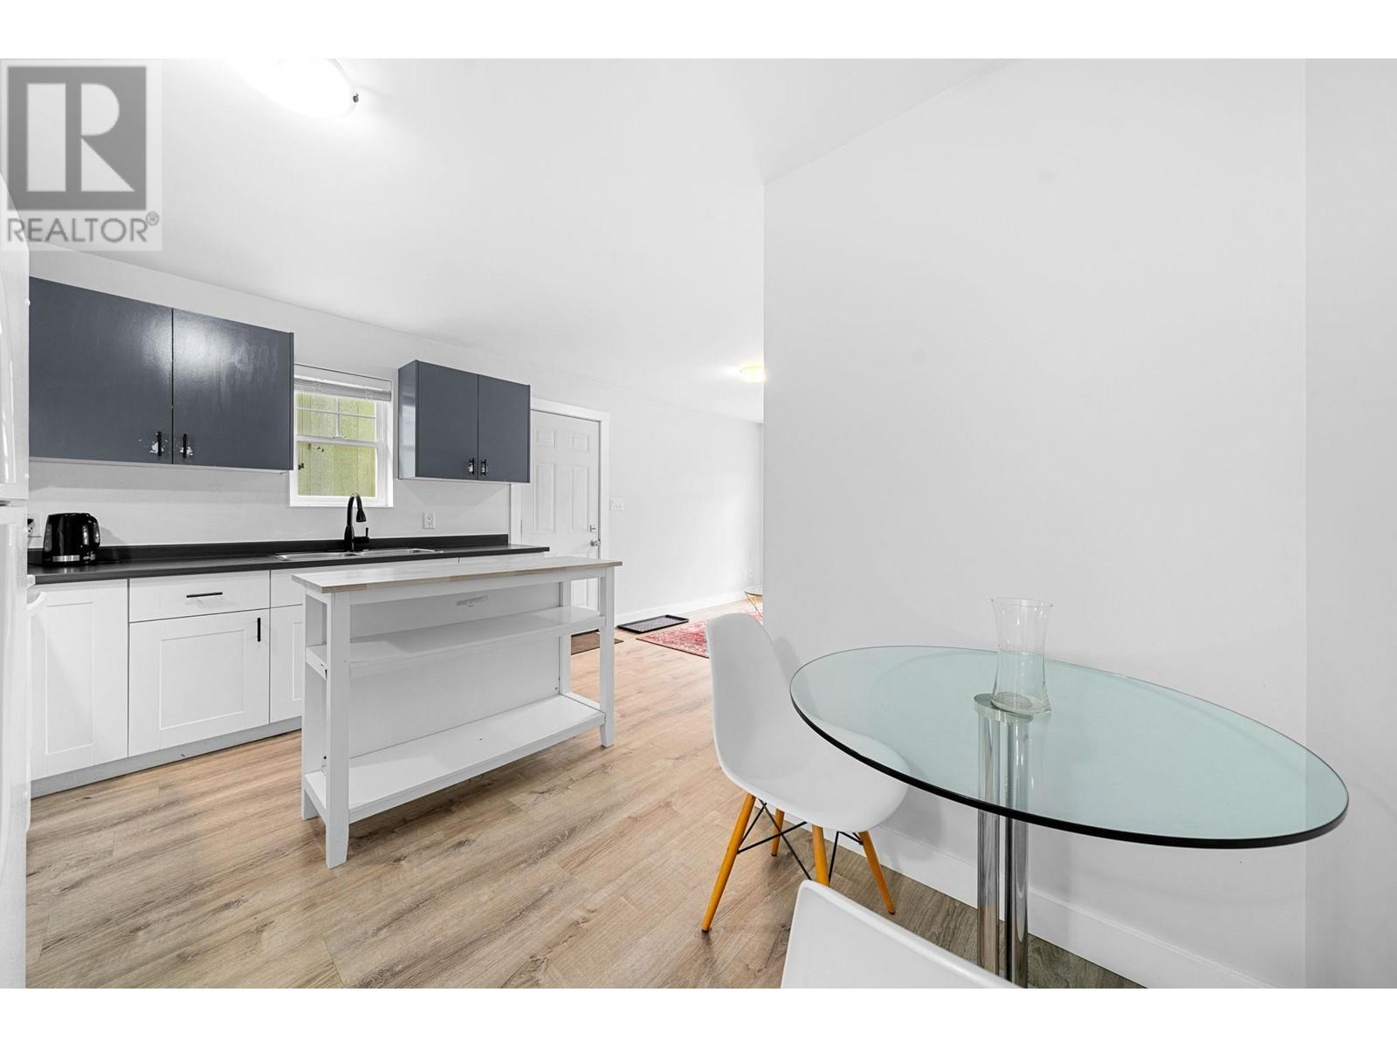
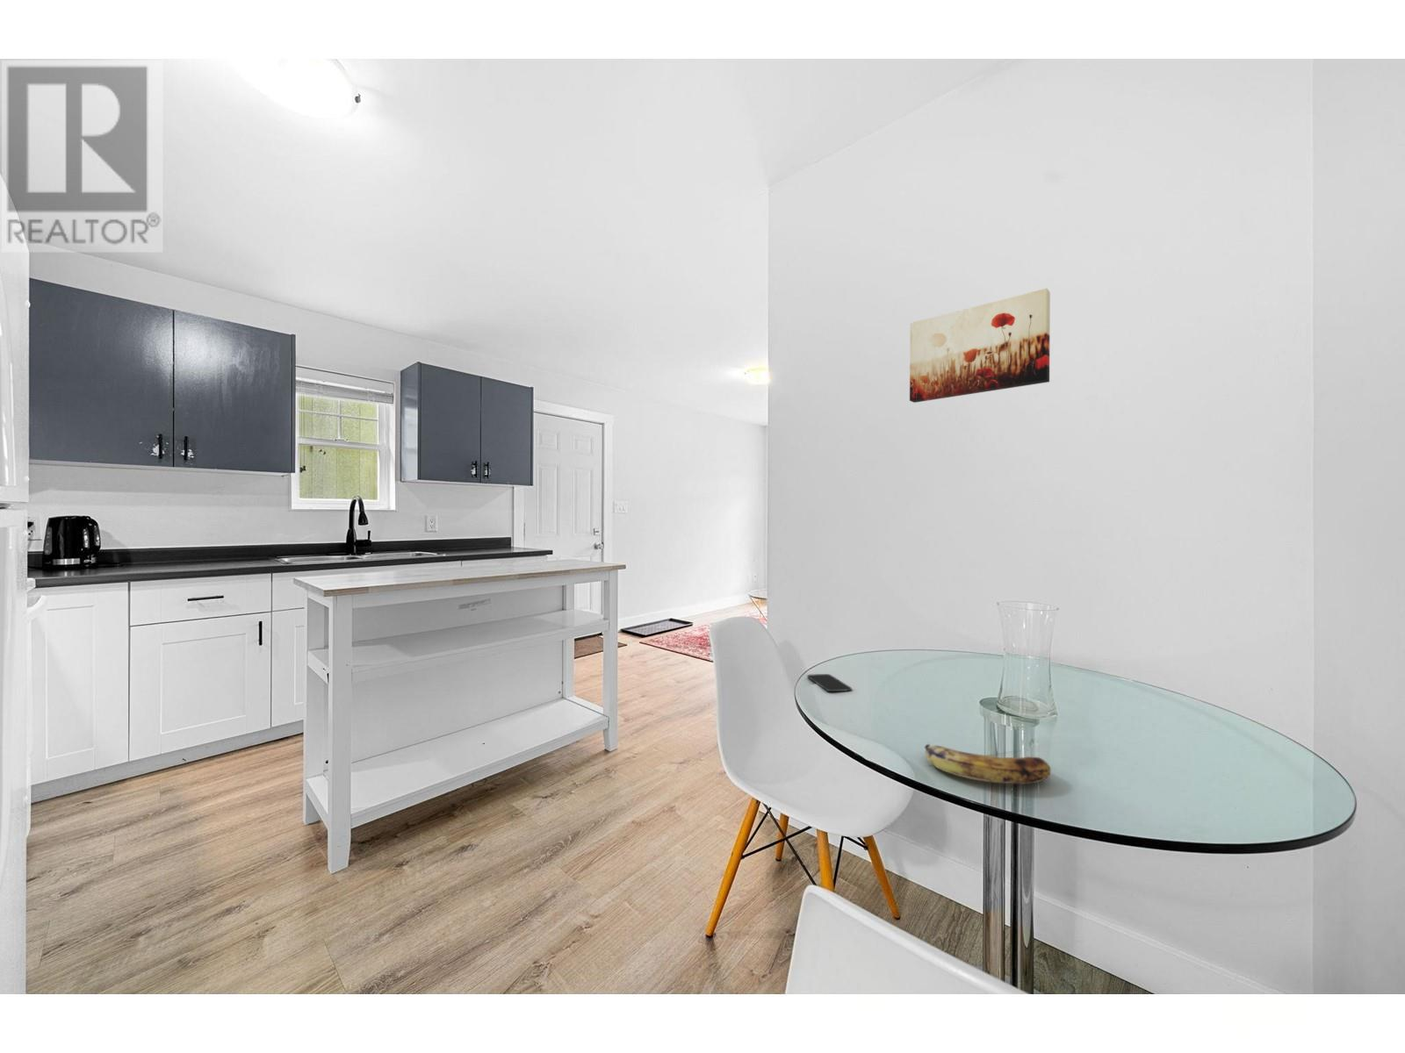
+ smartphone [806,673,853,692]
+ wall art [909,288,1051,404]
+ fruit [924,743,1052,785]
